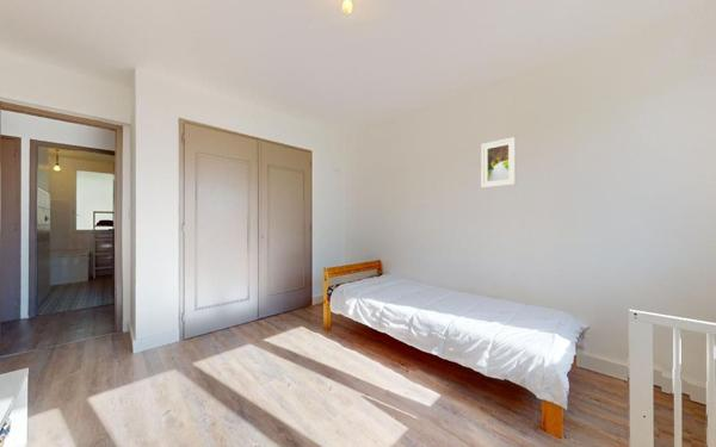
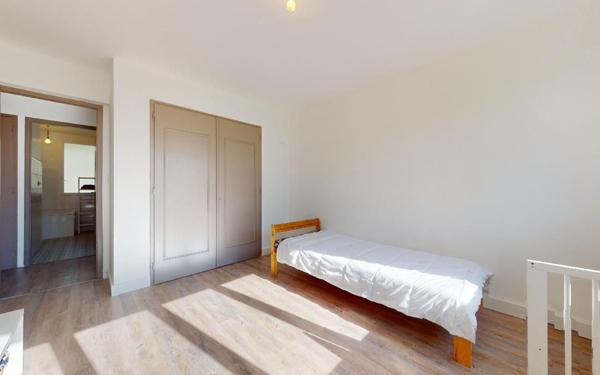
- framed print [480,136,517,190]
